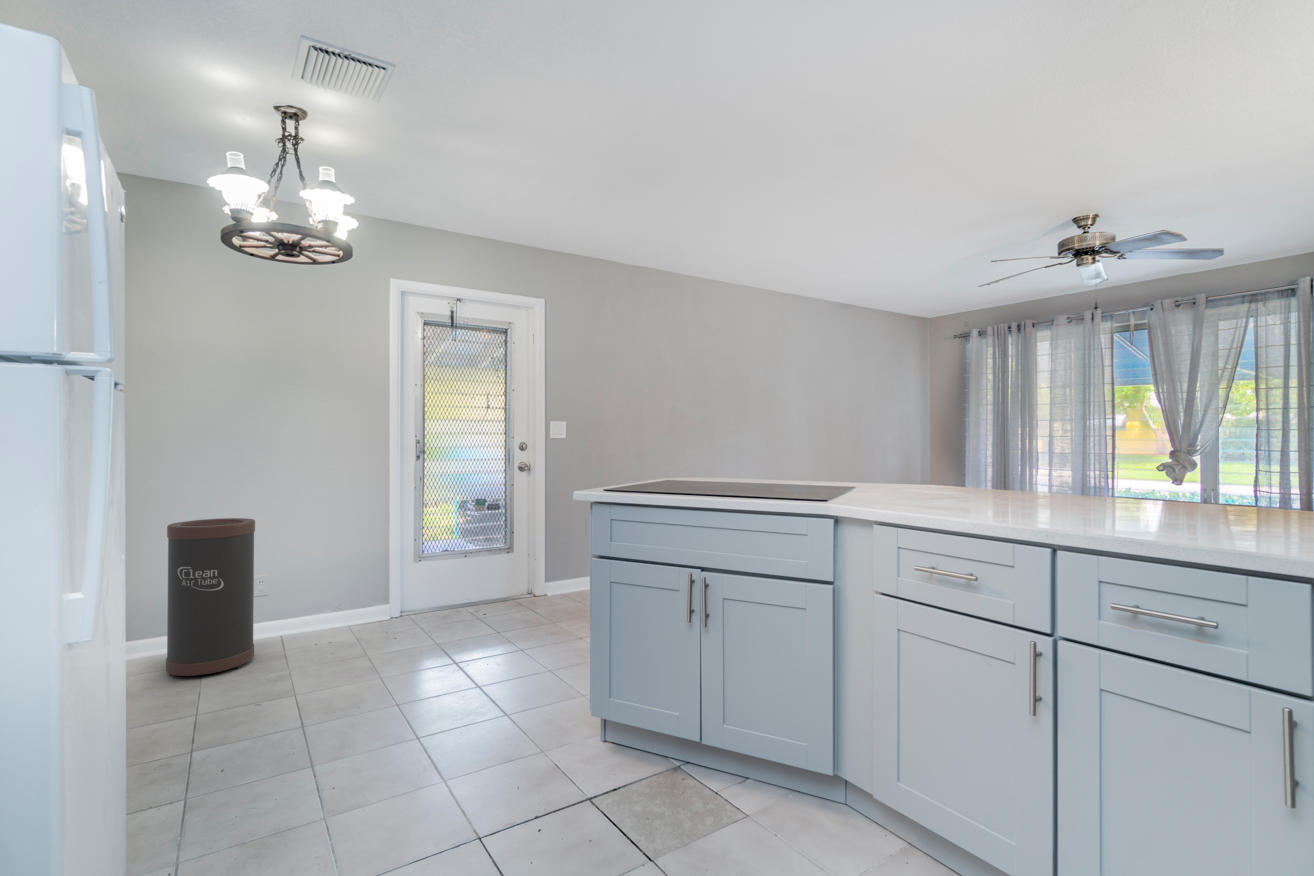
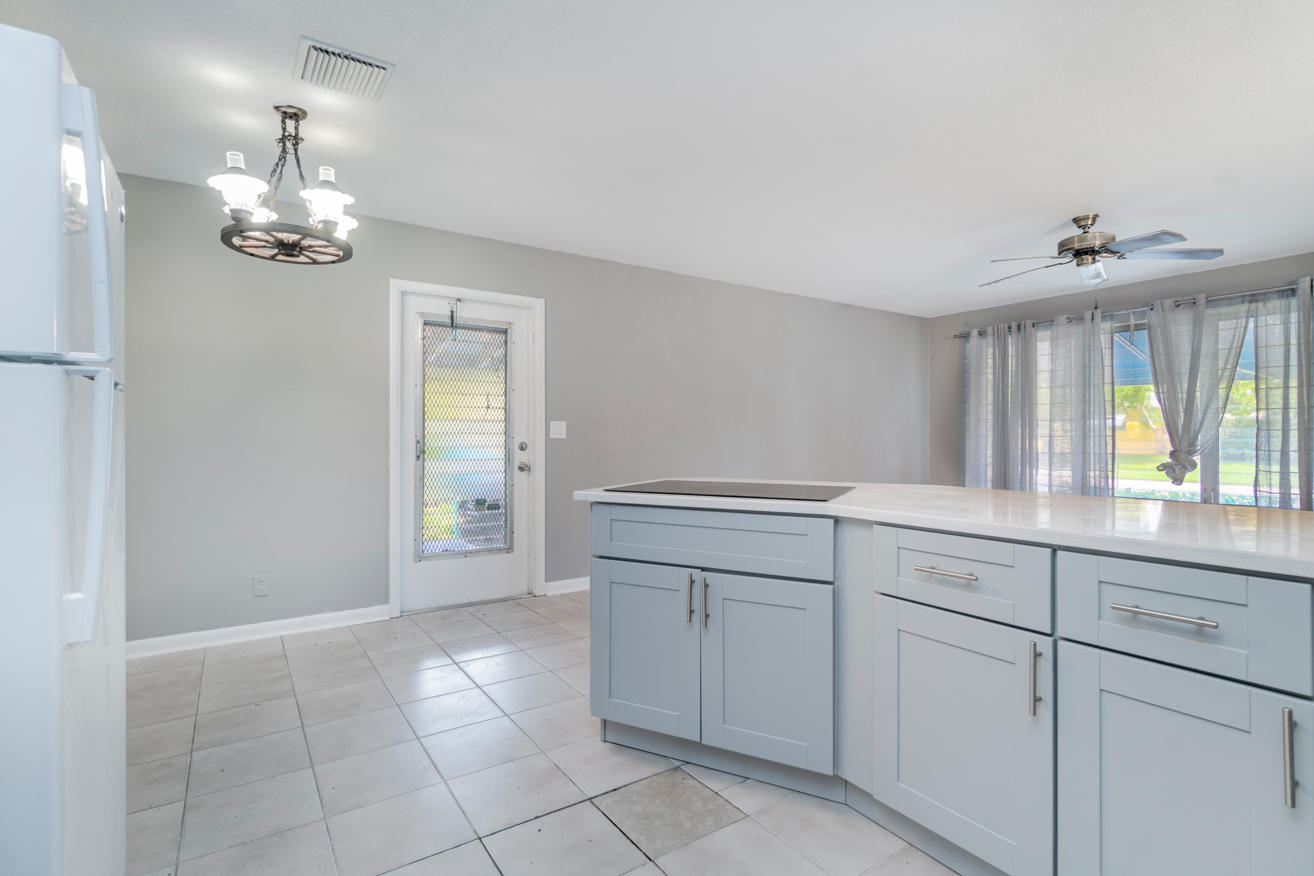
- trash can [165,517,256,677]
